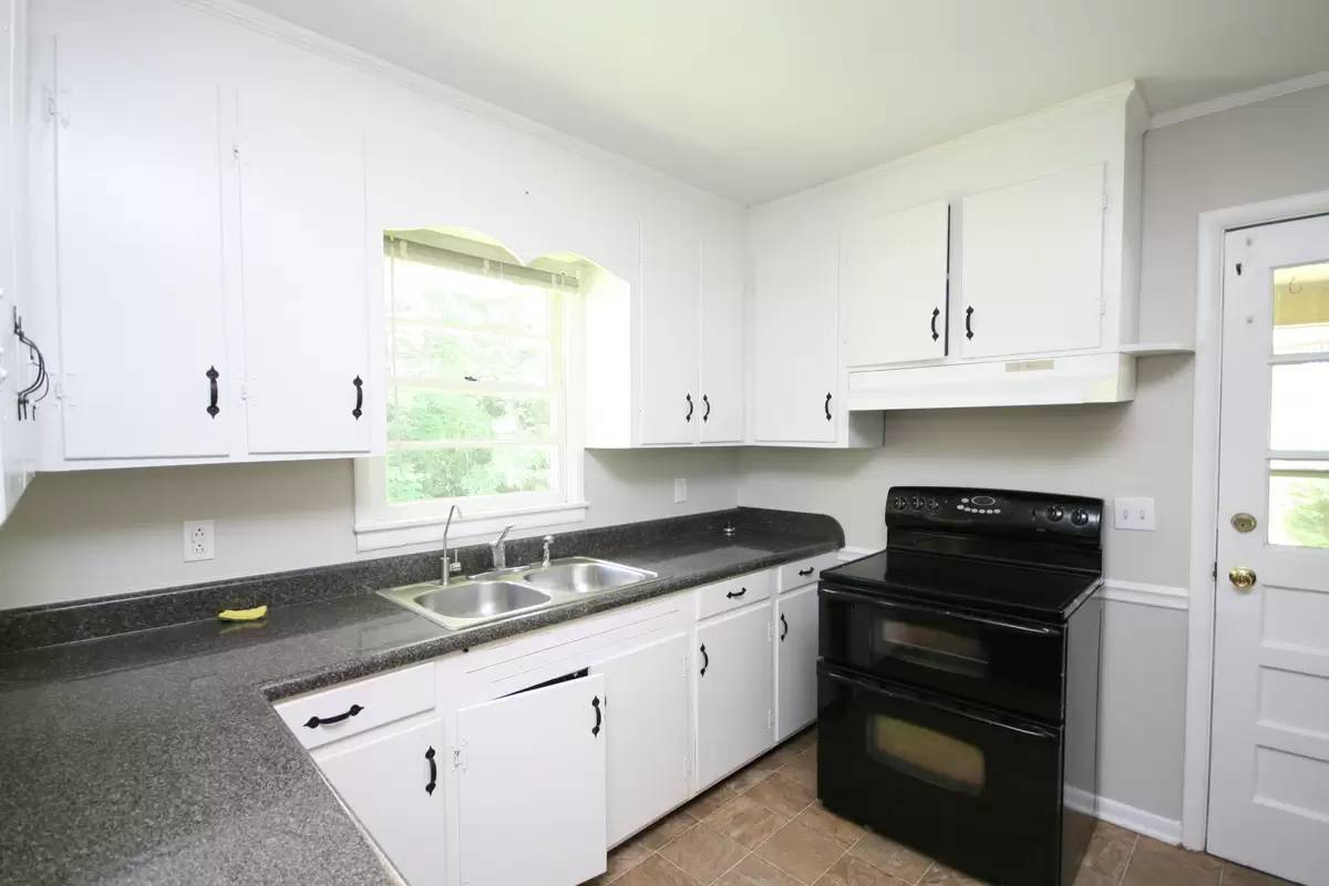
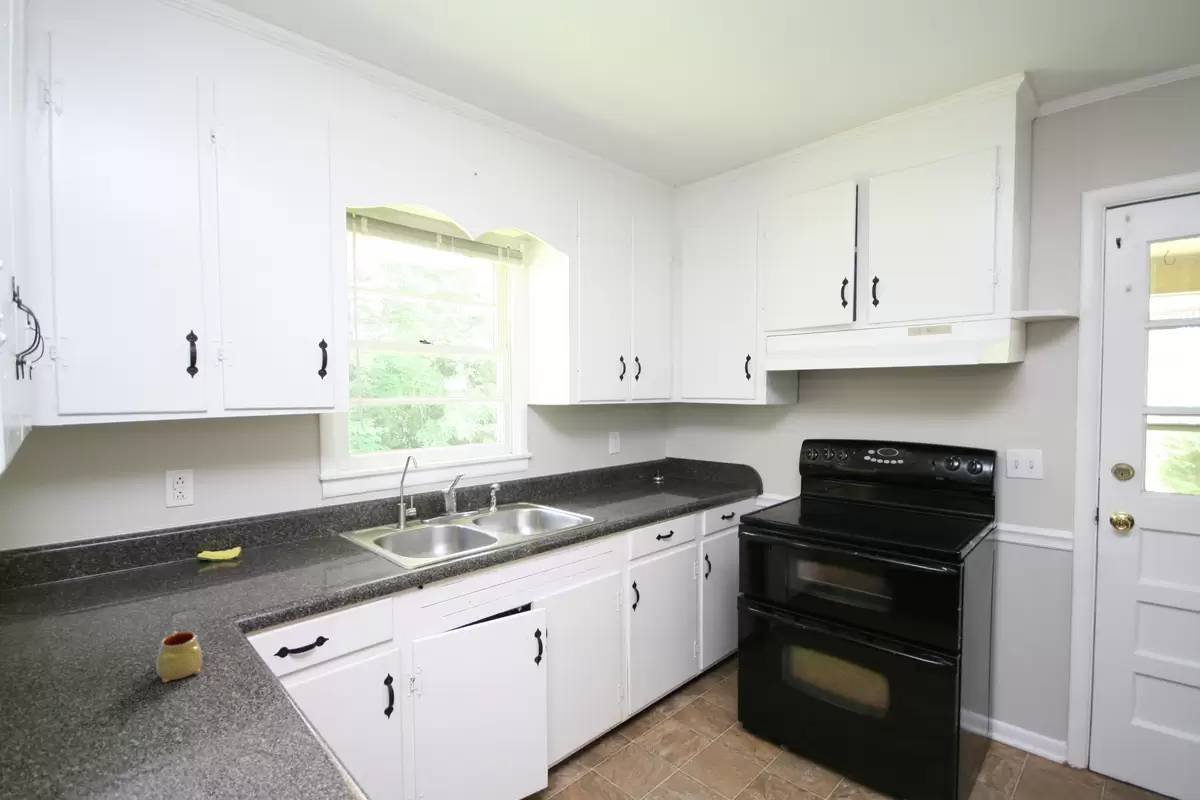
+ mug [155,630,203,683]
